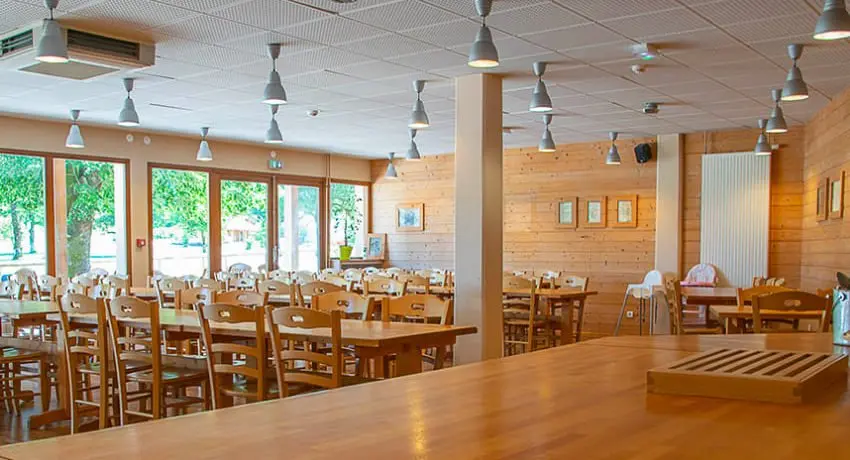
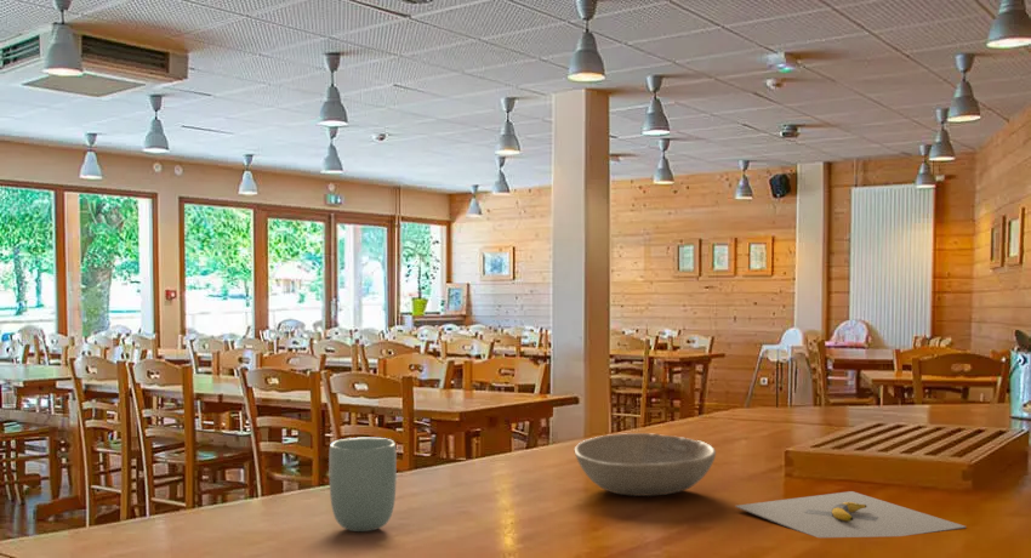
+ cup [327,437,398,533]
+ bowl [574,432,717,497]
+ banana [734,490,967,539]
